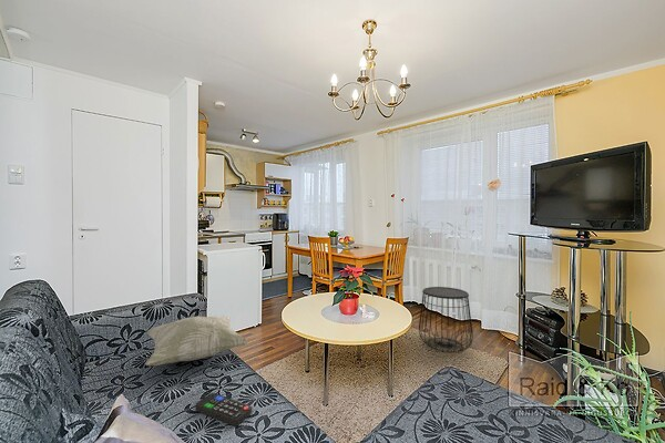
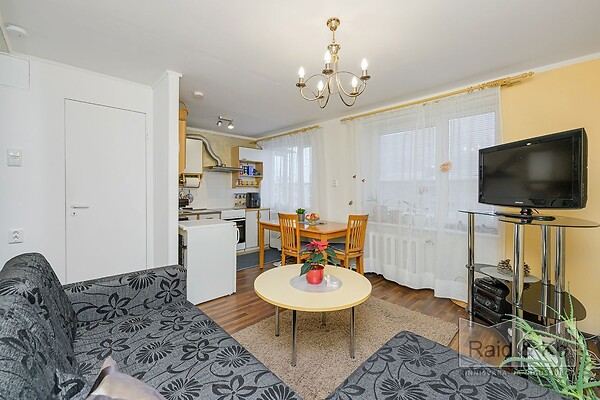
- remote control [194,392,253,427]
- side table [418,286,474,353]
- decorative pillow [144,315,249,367]
